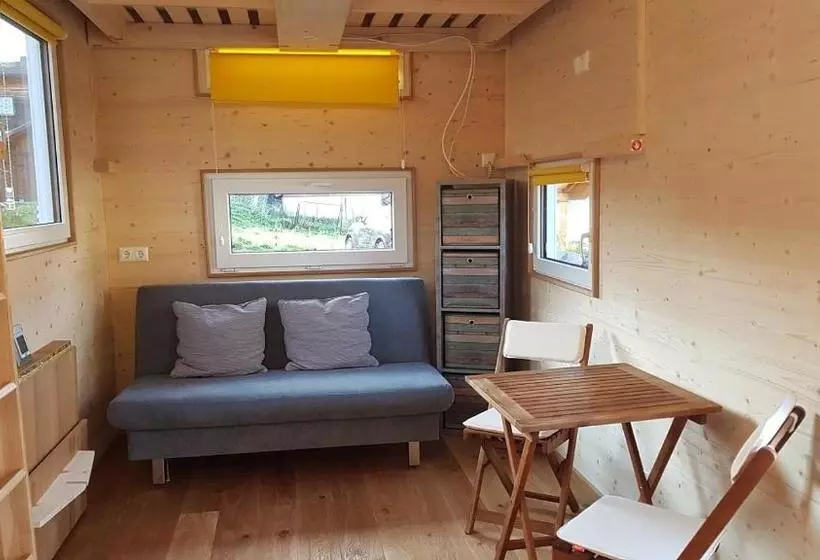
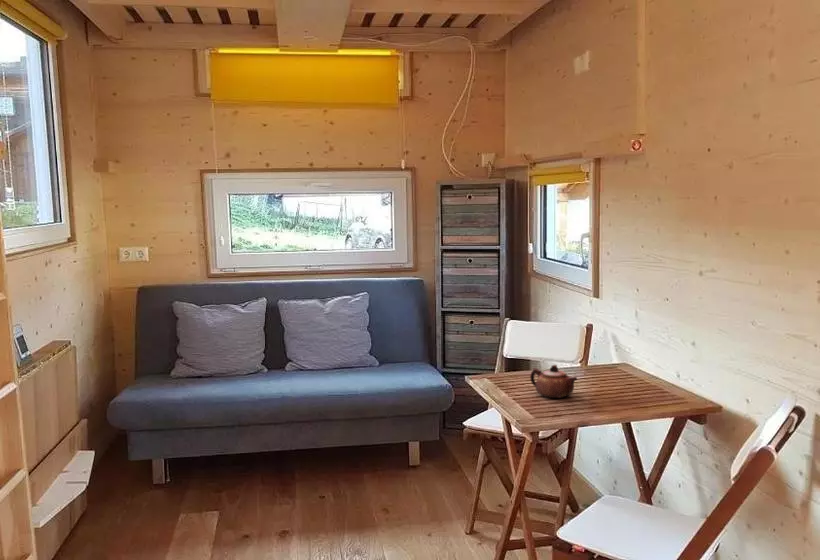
+ teapot [529,364,578,399]
